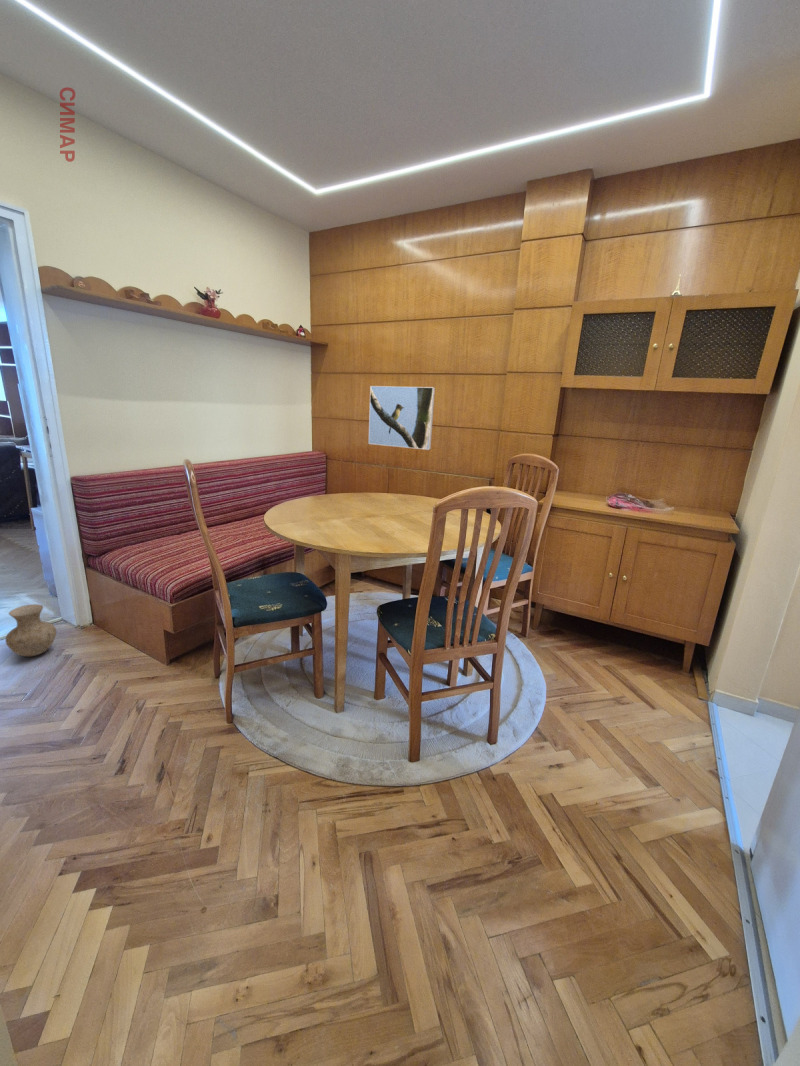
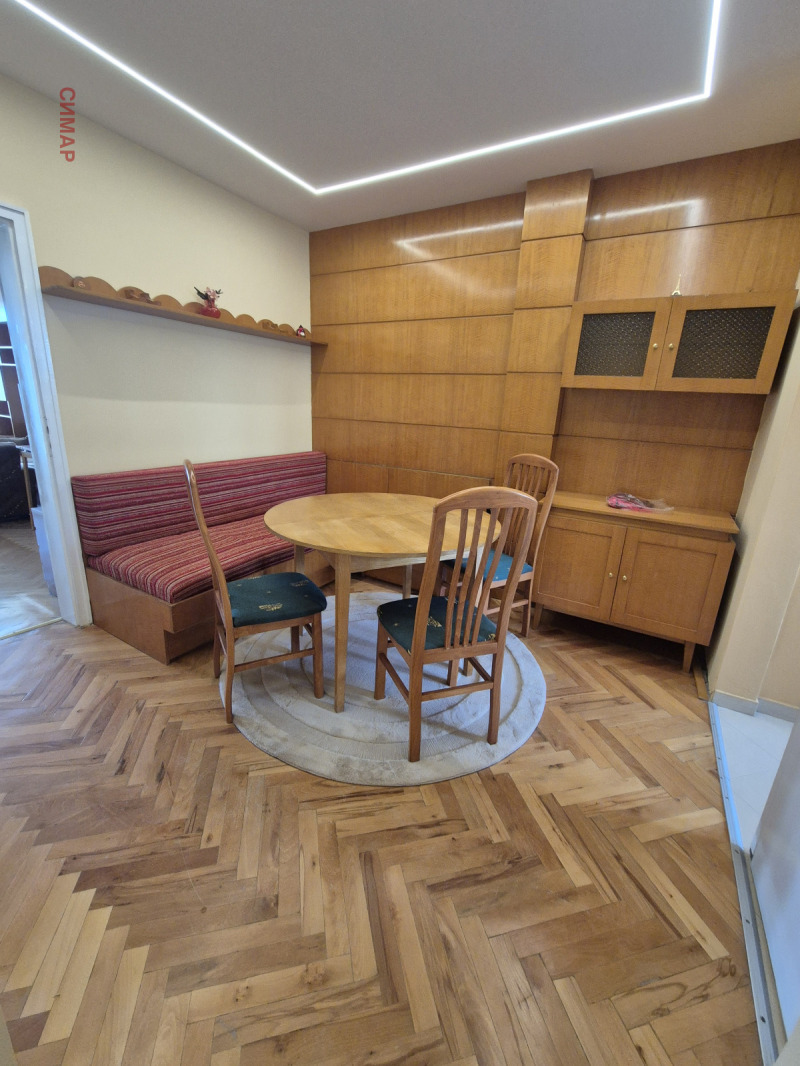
- vase [4,603,57,657]
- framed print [368,385,436,451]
